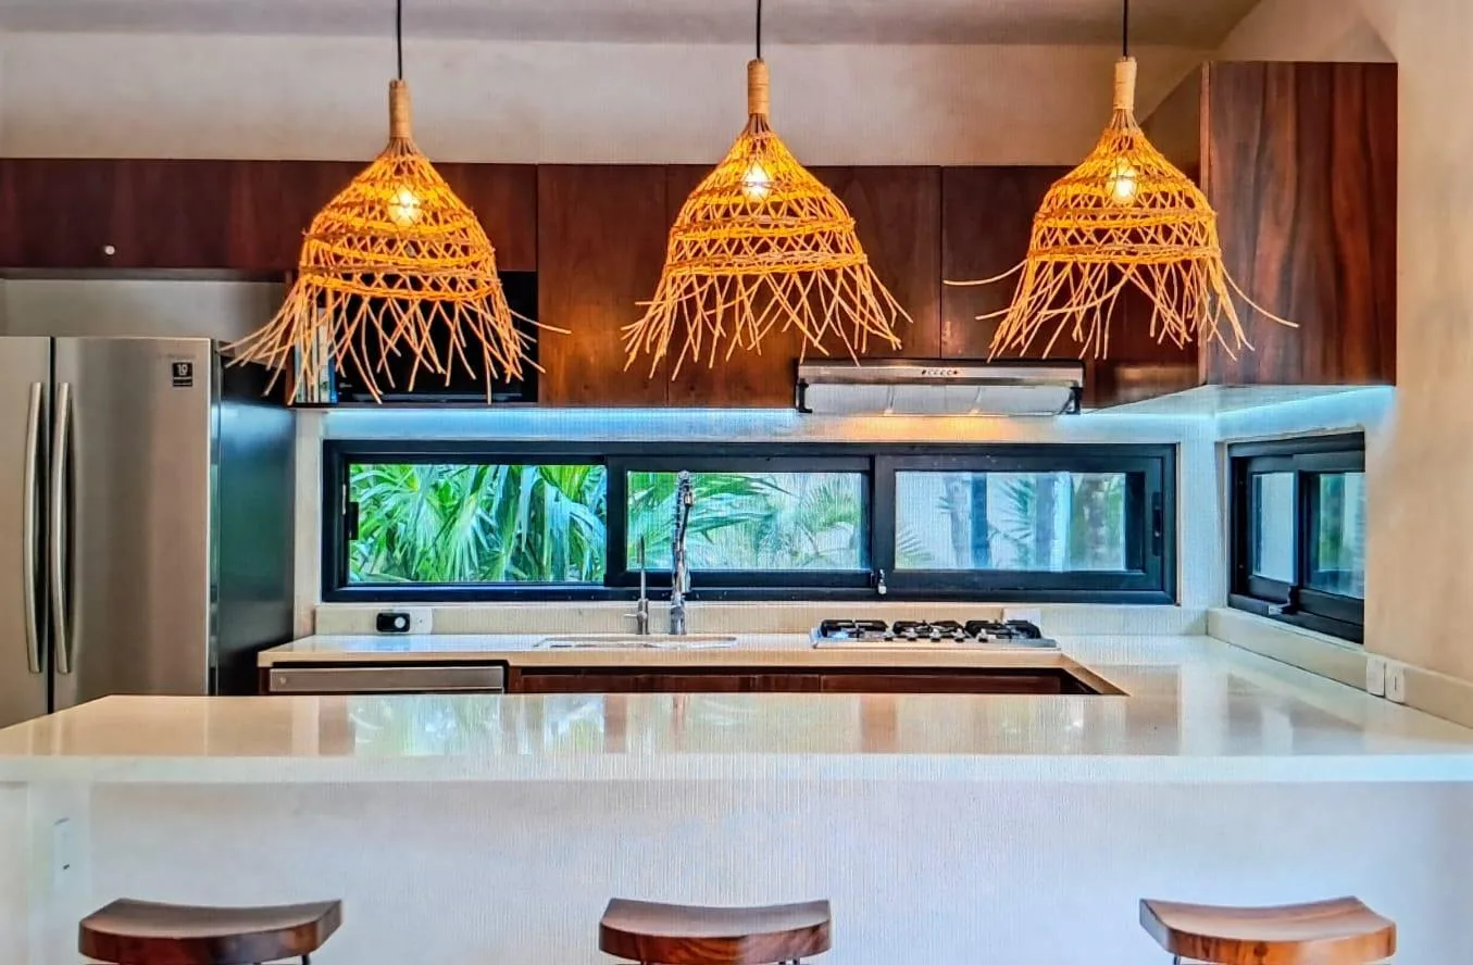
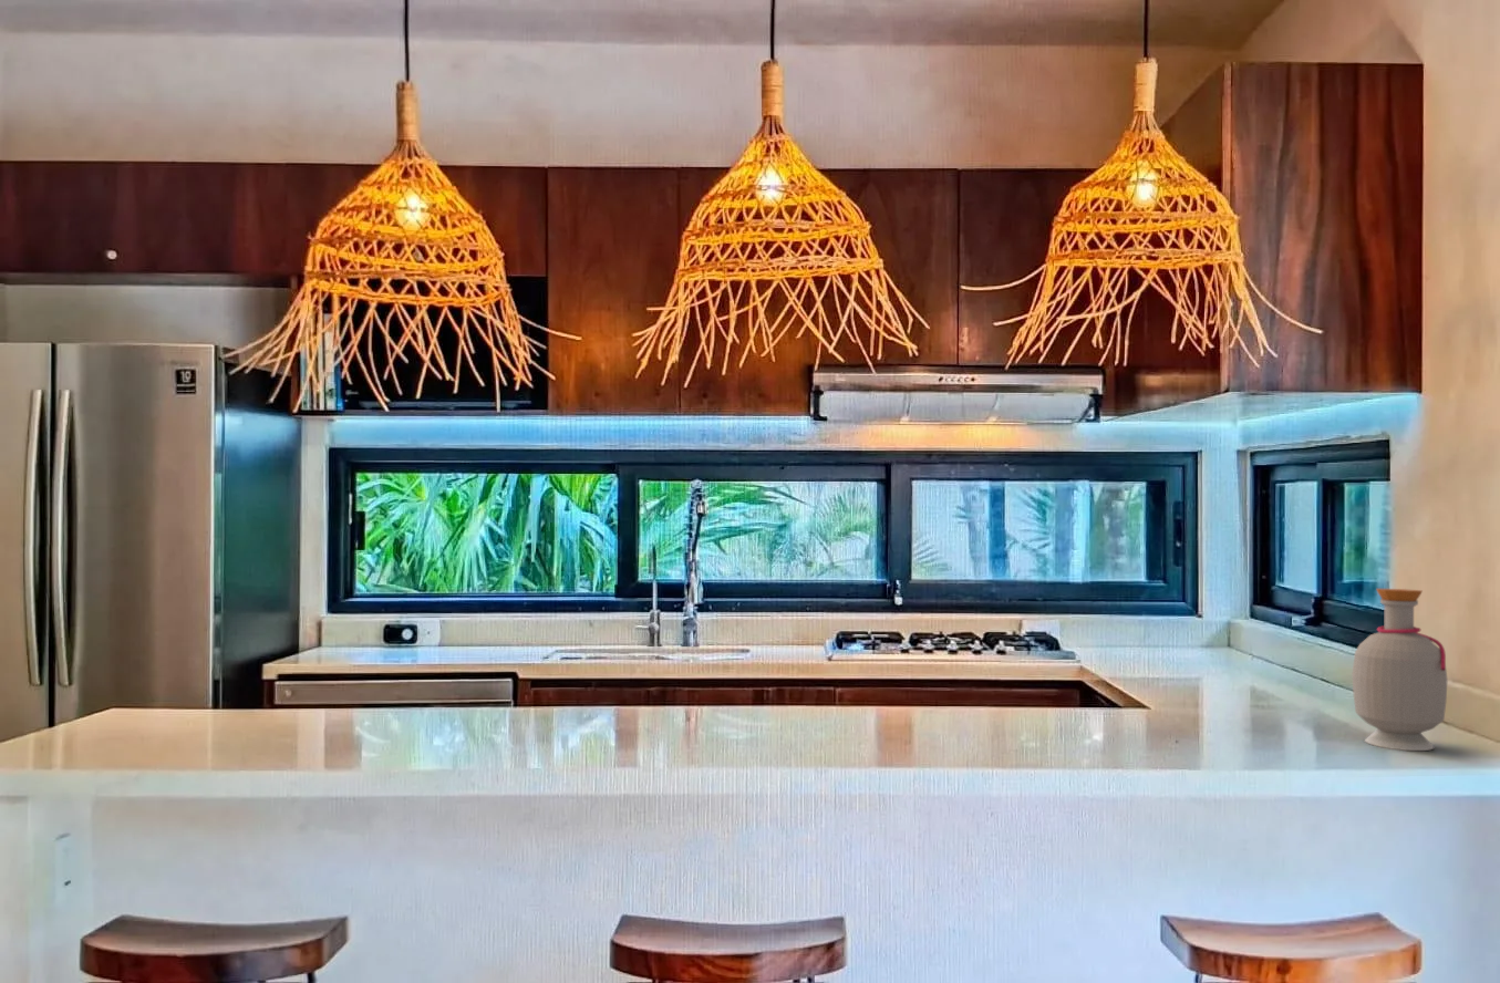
+ bottle [1352,588,1449,752]
